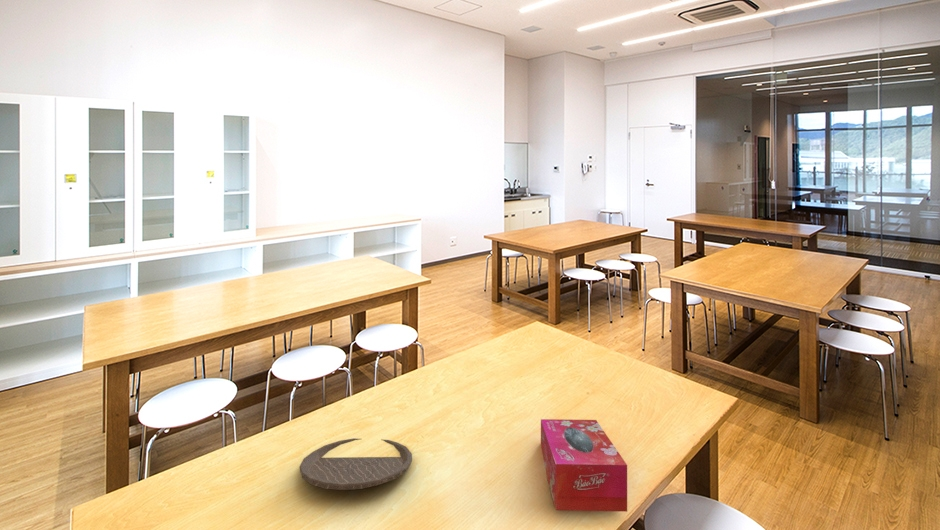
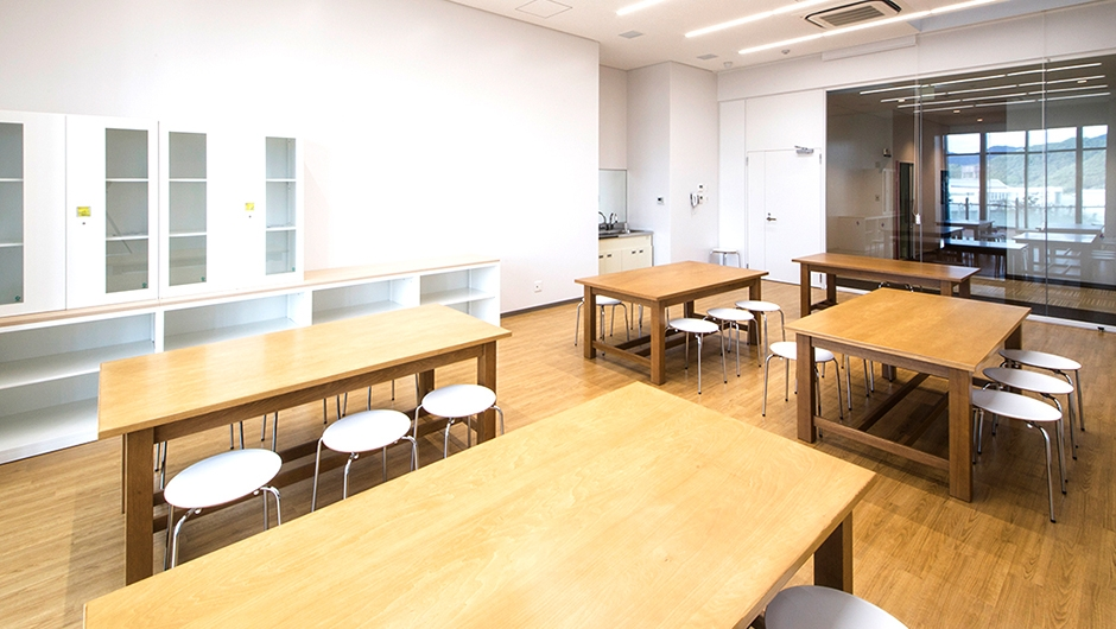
- tissue box [540,418,628,512]
- plate [298,437,413,491]
